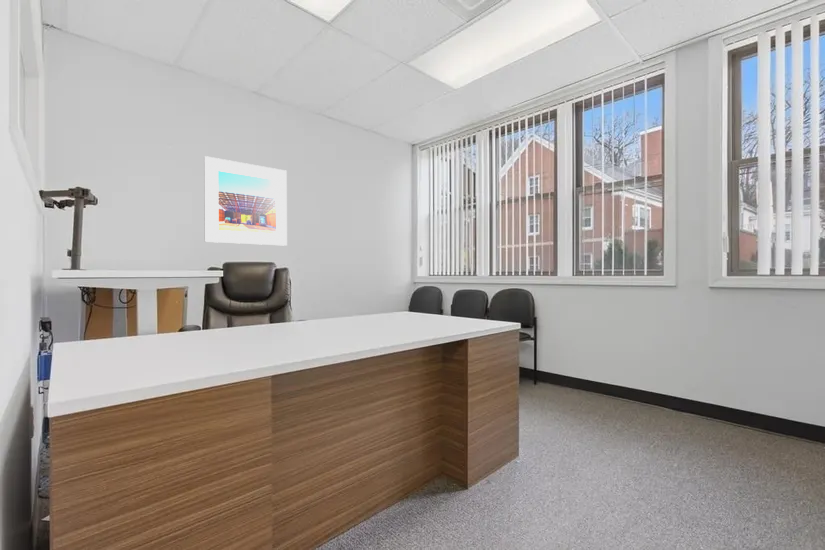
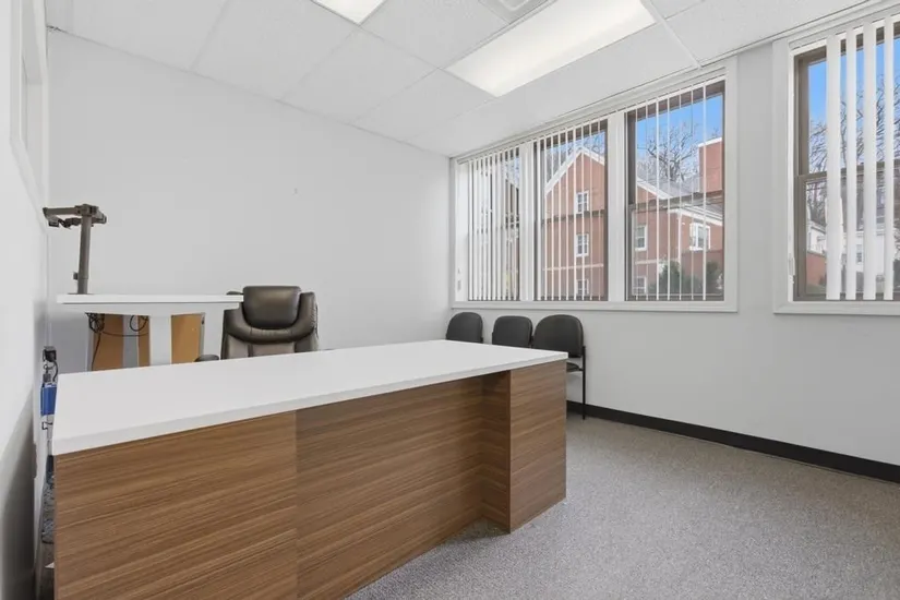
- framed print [203,155,288,247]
